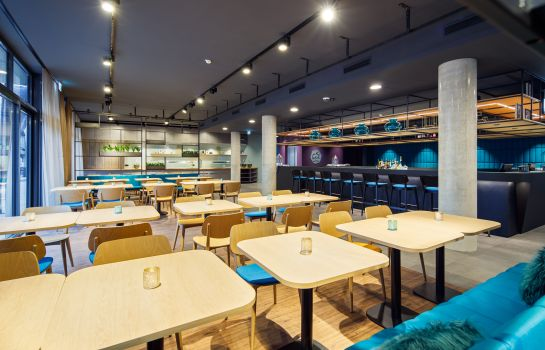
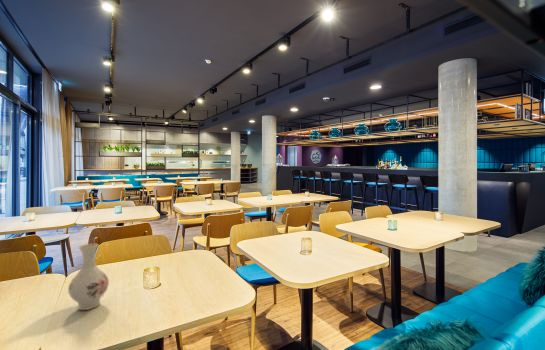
+ vase [67,243,110,311]
